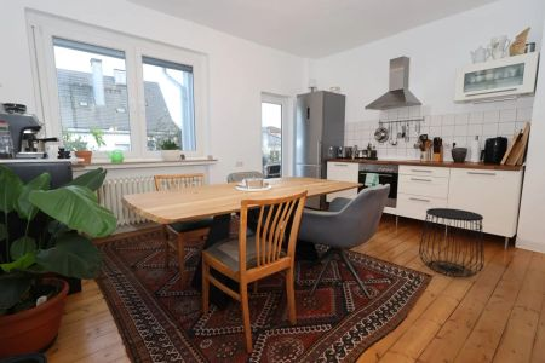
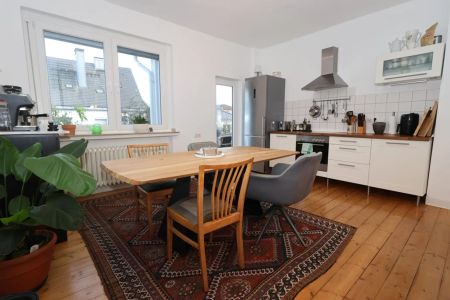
- side table [418,207,486,278]
